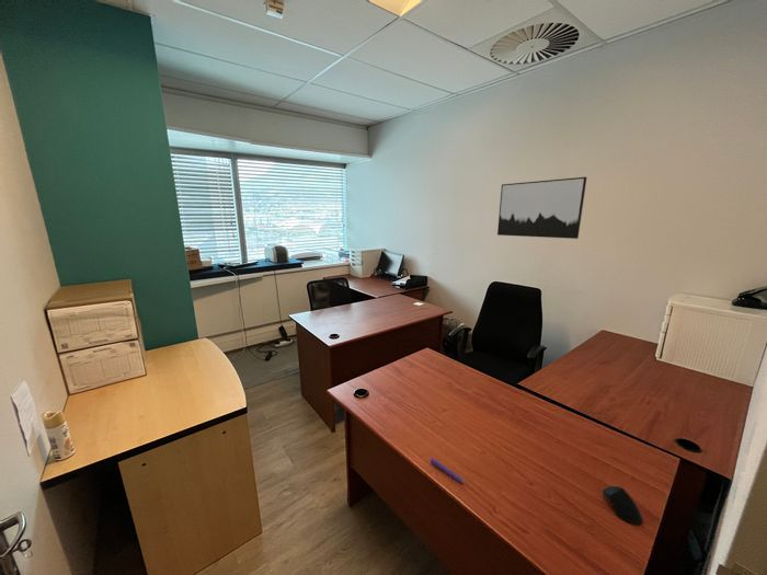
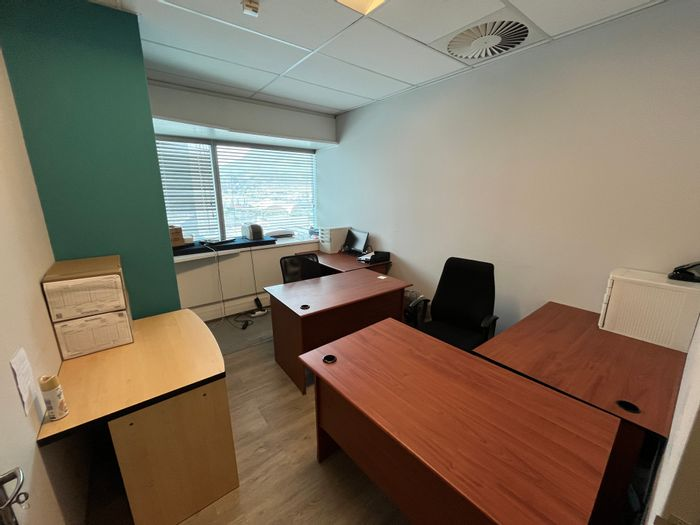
- wall art [496,176,587,240]
- pen [428,458,466,484]
- computer mouse [602,485,644,526]
